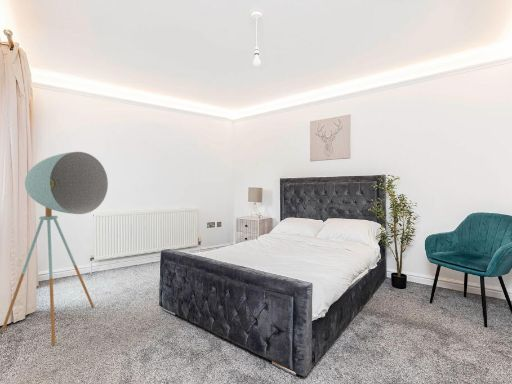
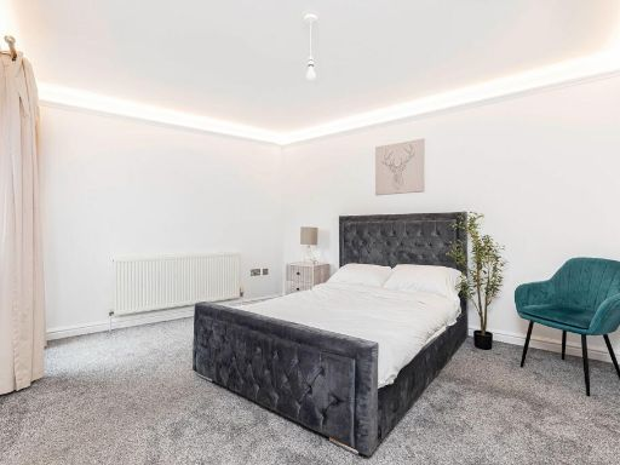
- floor lamp [0,151,109,346]
